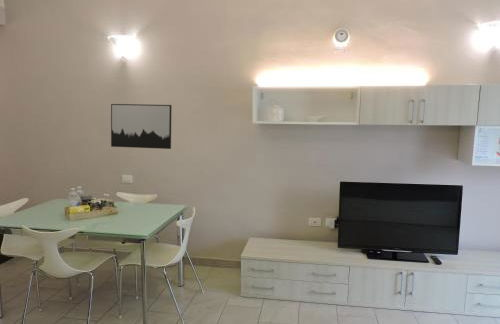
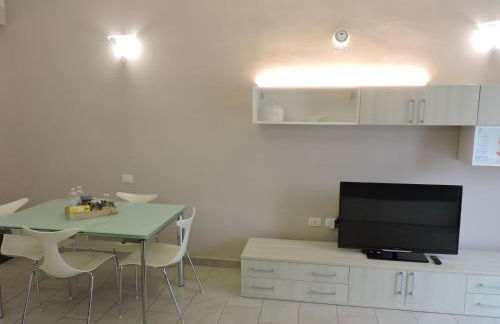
- wall art [110,103,173,150]
